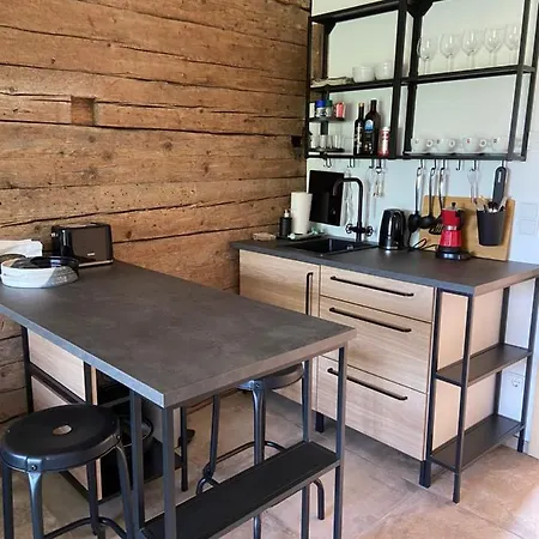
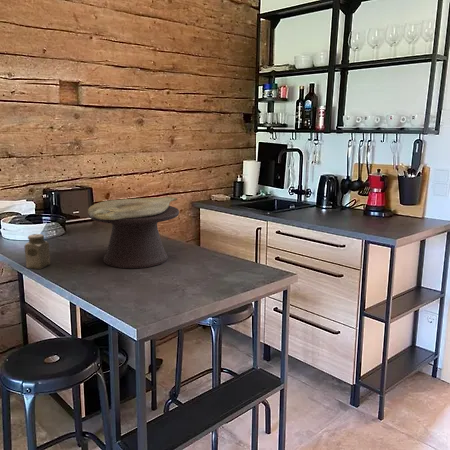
+ decorative bowl [87,196,180,269]
+ salt shaker [24,233,51,270]
